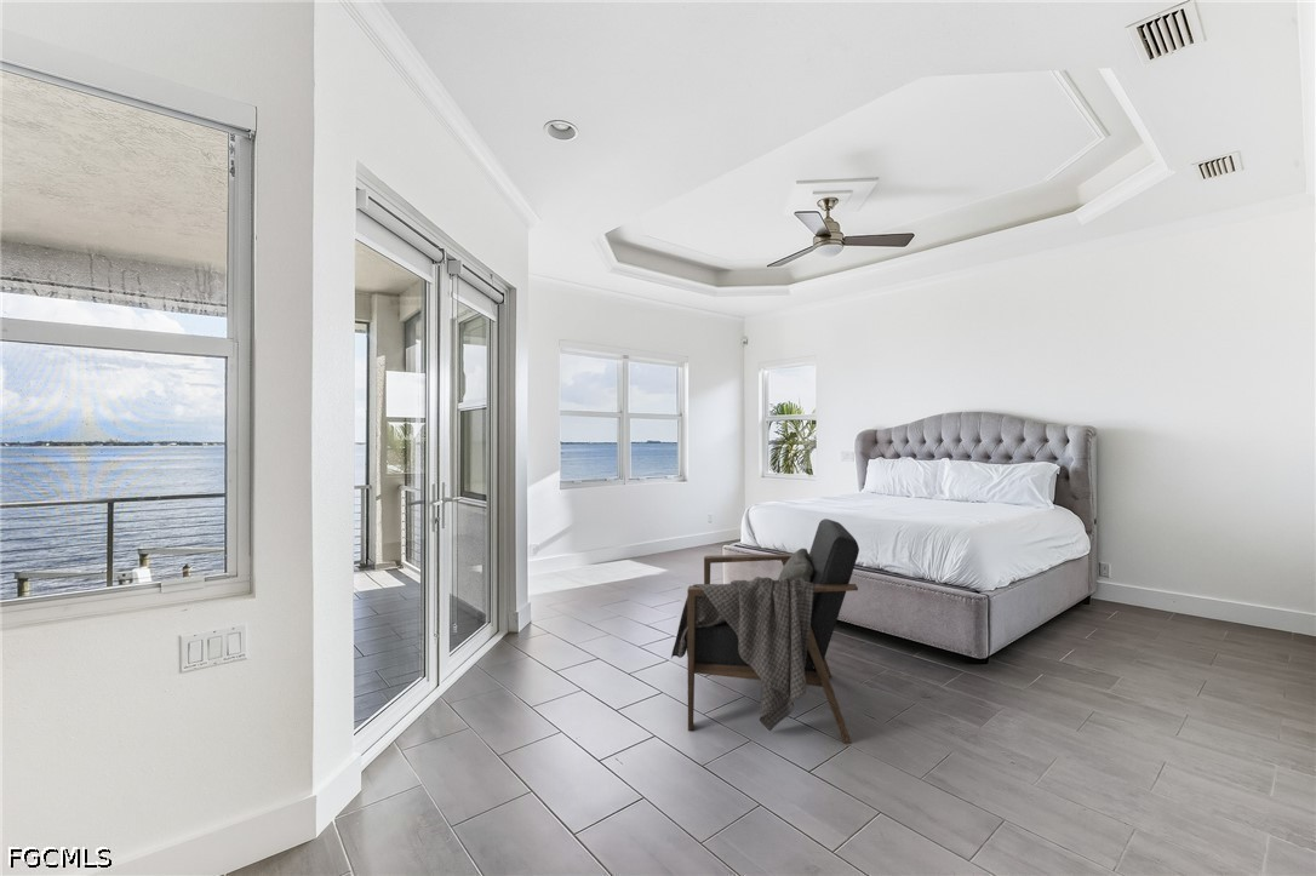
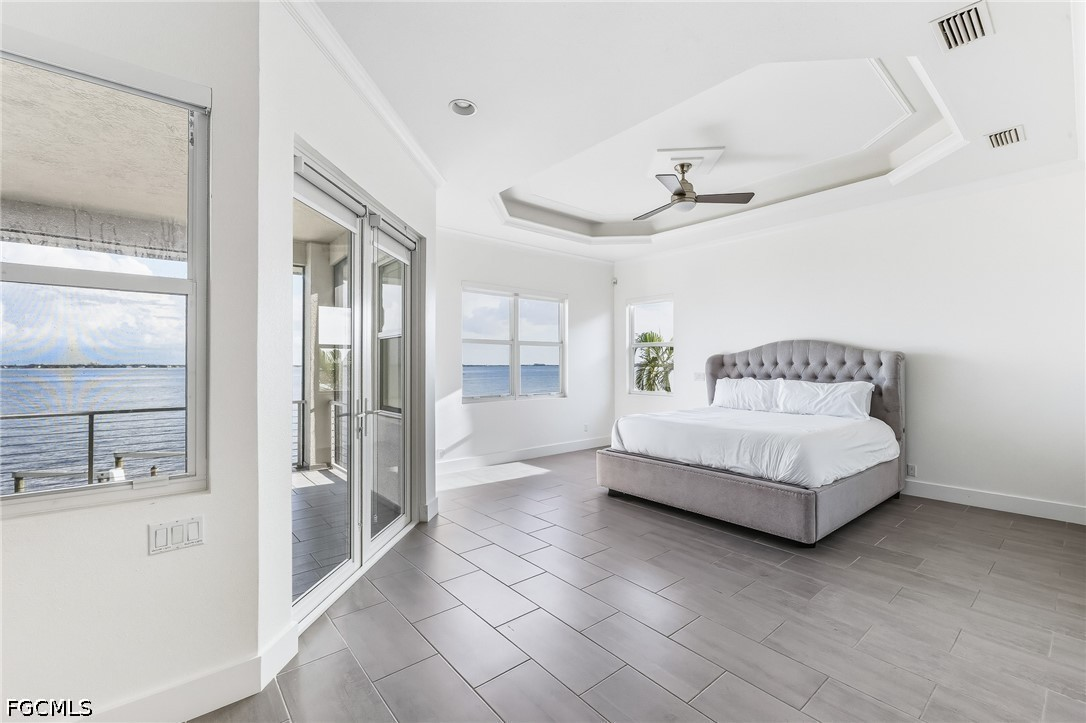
- armchair [670,517,860,745]
